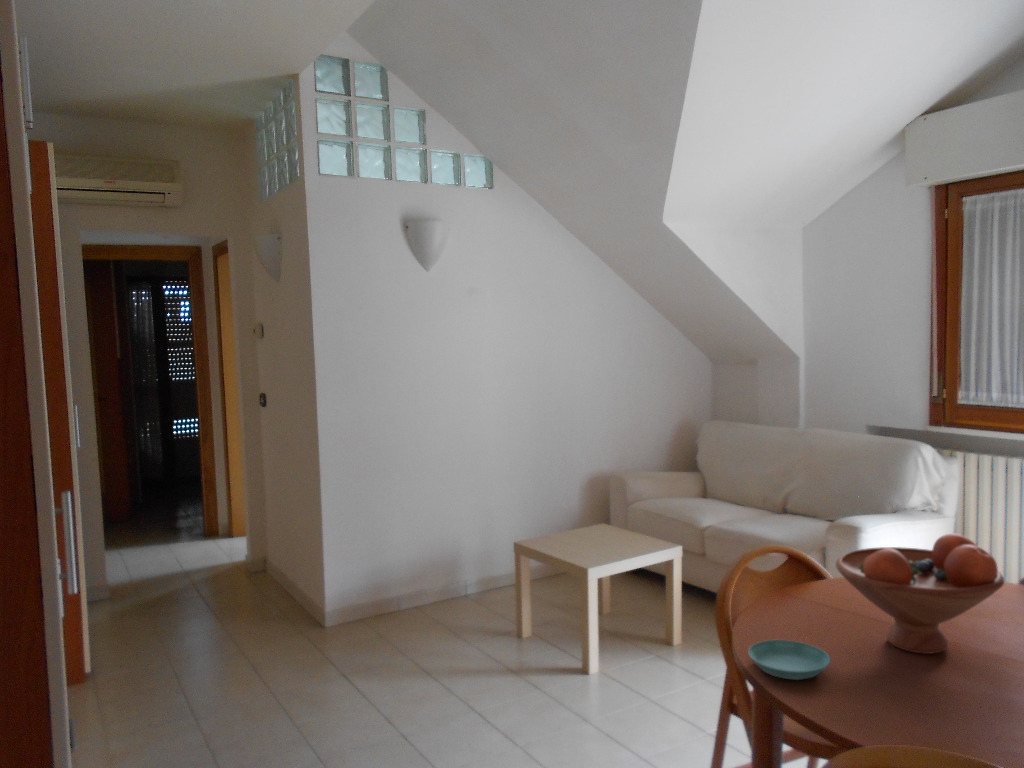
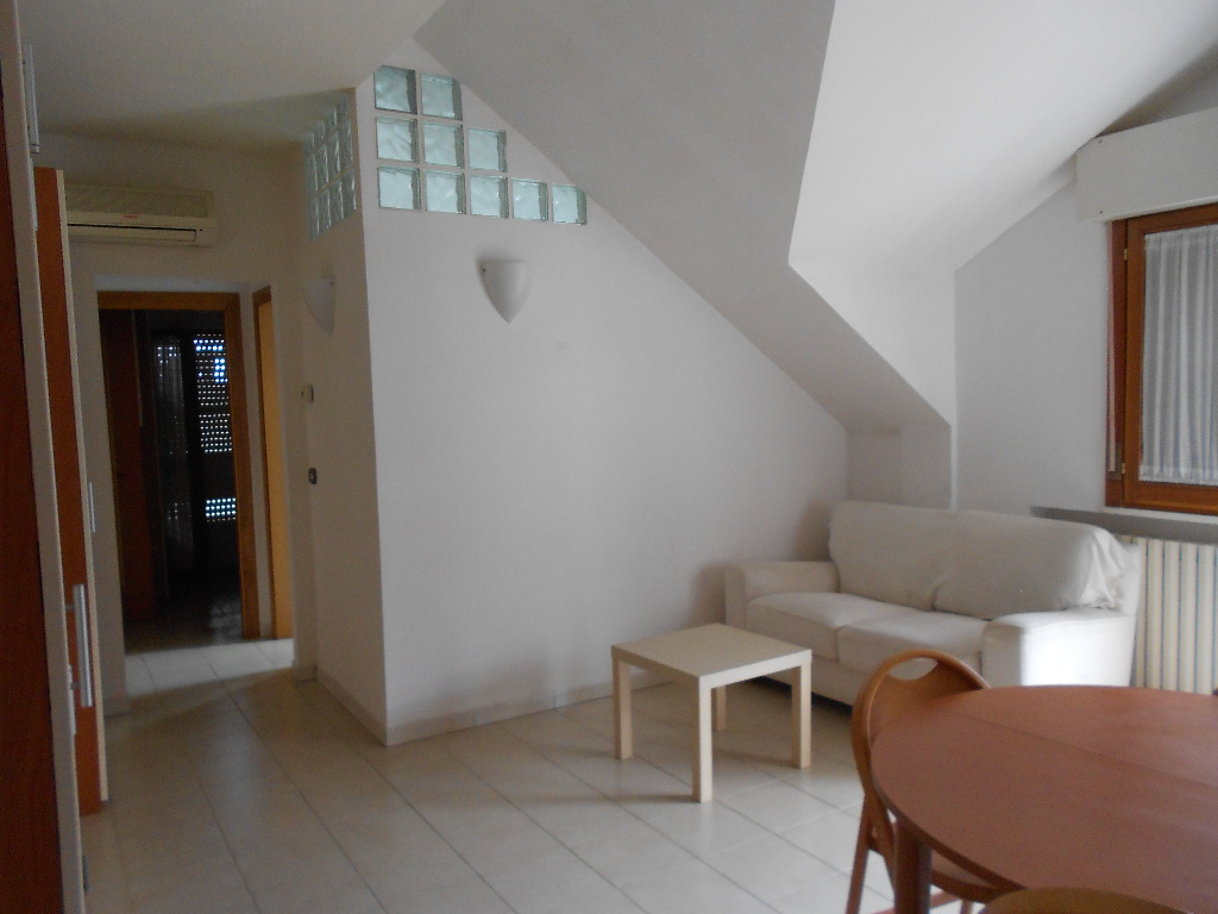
- saucer [747,639,831,681]
- fruit bowl [835,532,1005,655]
